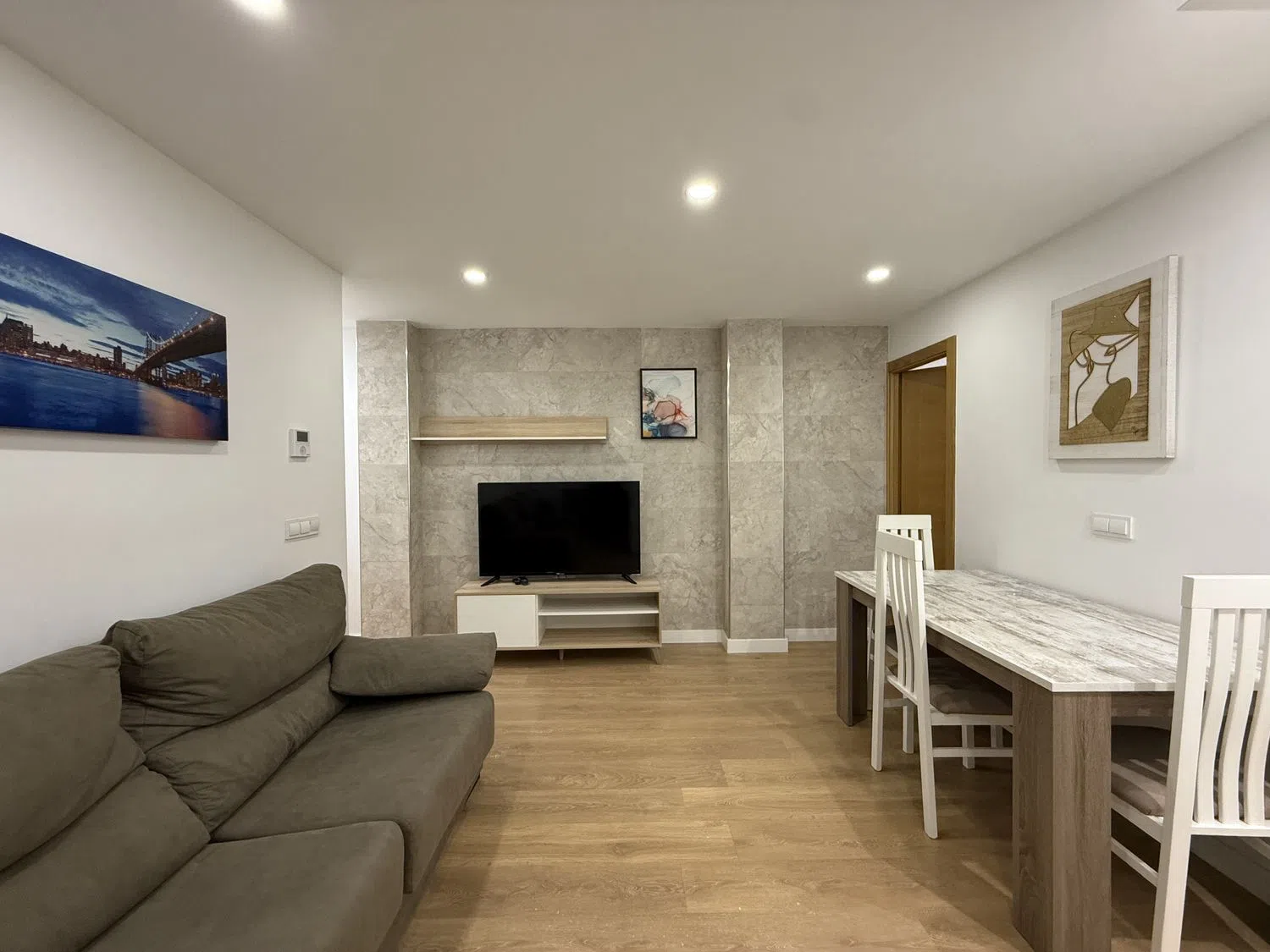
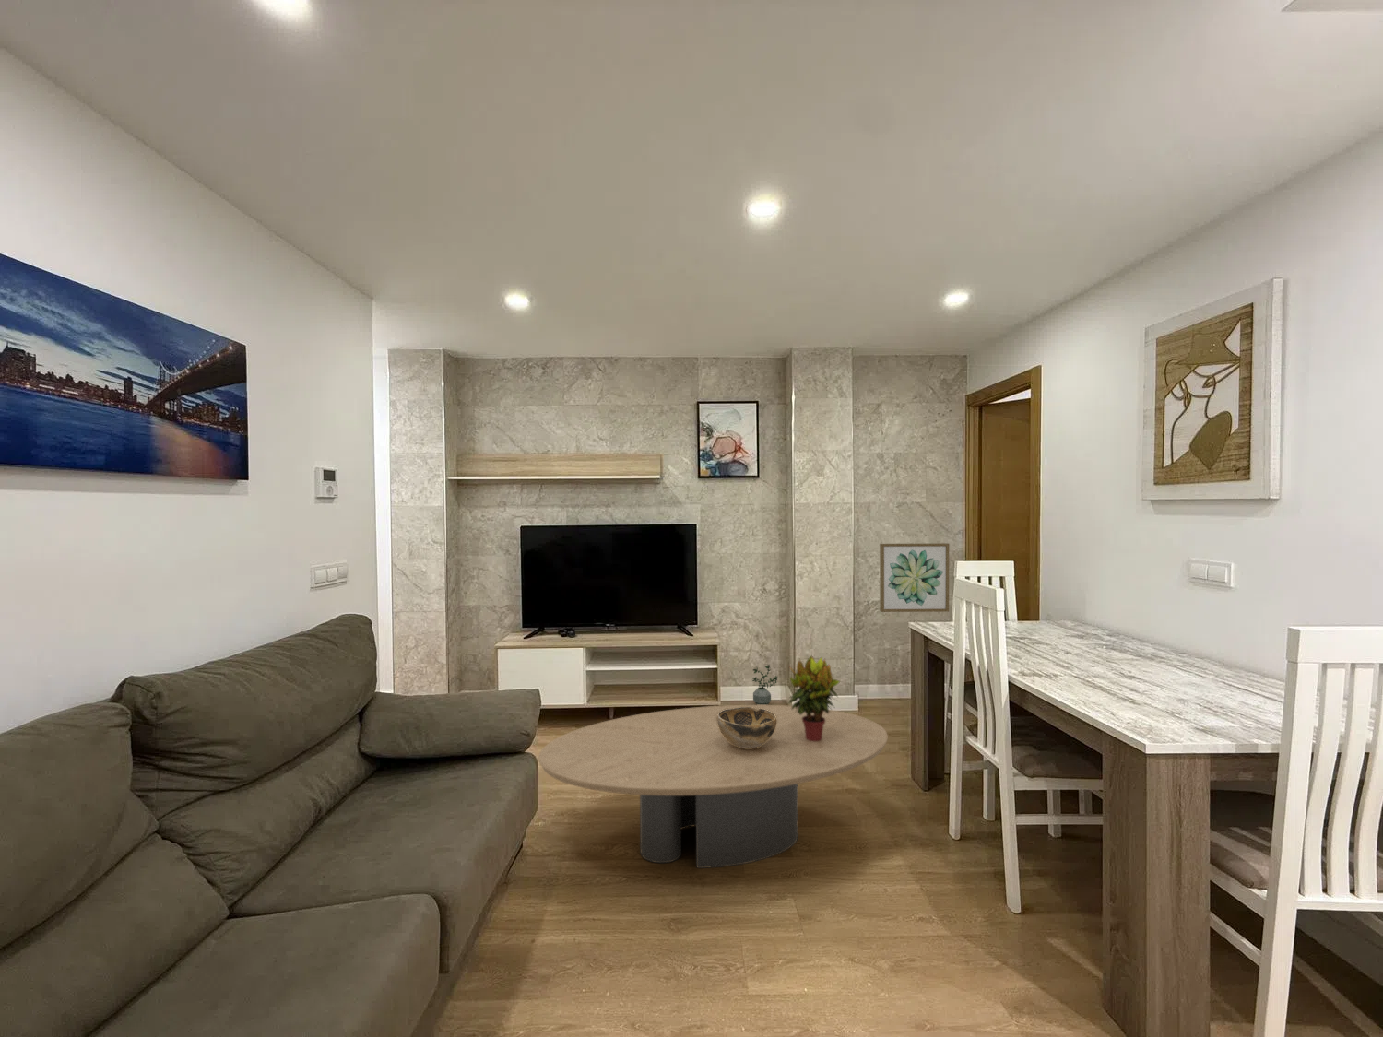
+ potted plant [786,655,841,741]
+ potted plant [750,663,779,705]
+ wall art [879,542,950,613]
+ coffee table [538,705,889,869]
+ decorative bowl [718,707,778,748]
